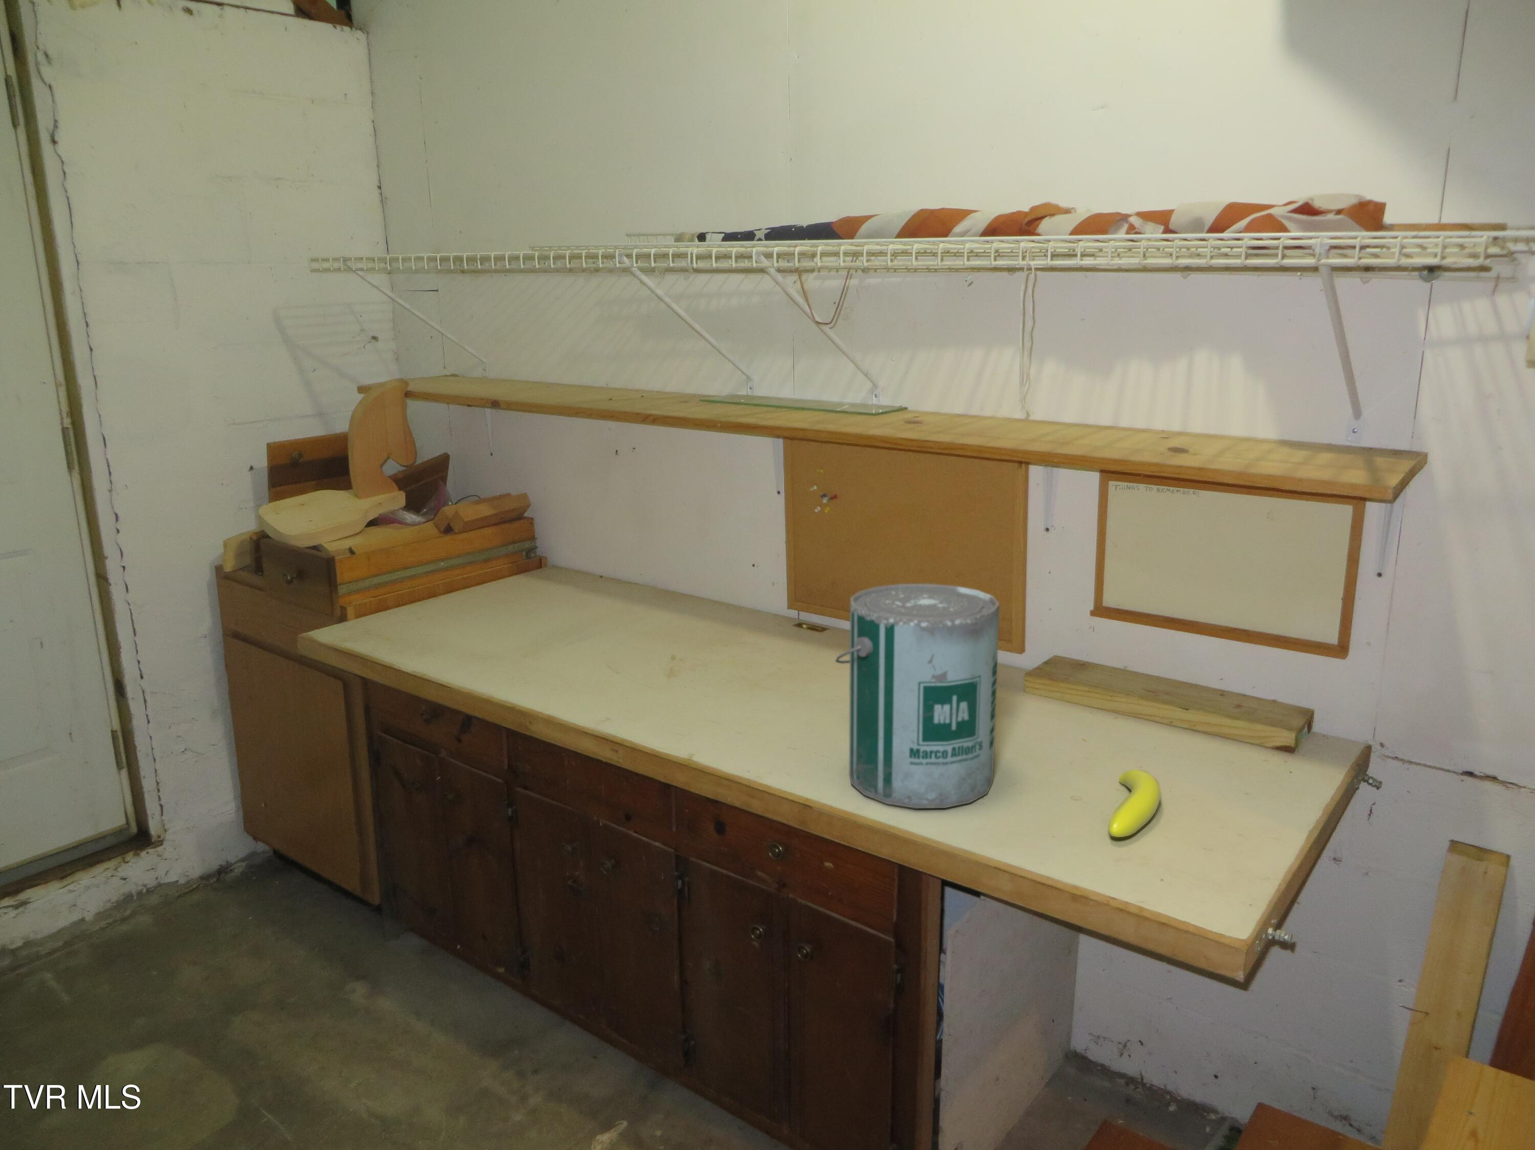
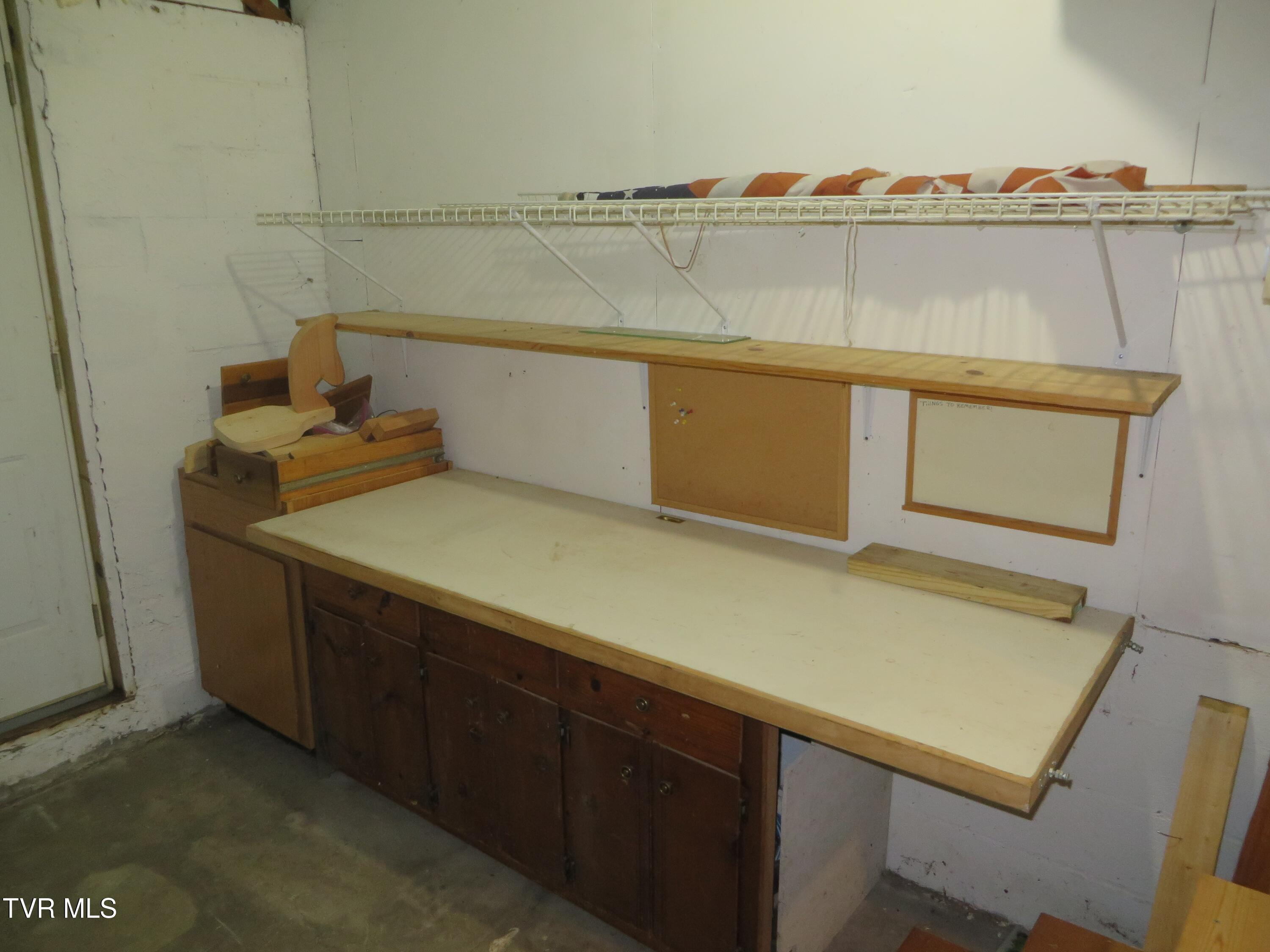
- paint can [834,583,1001,808]
- banana [1108,768,1162,837]
